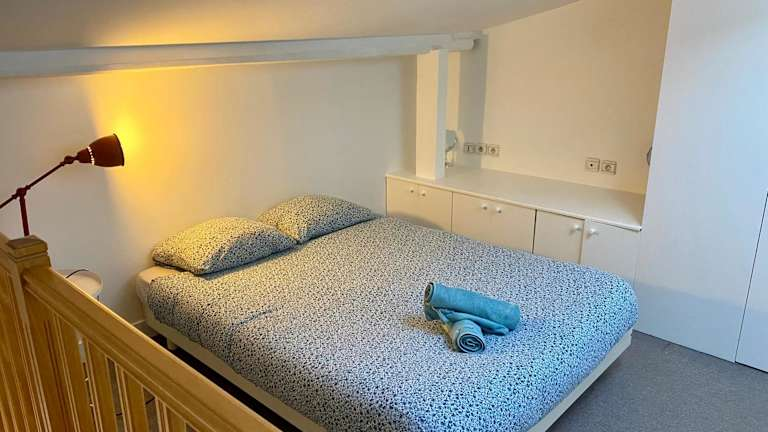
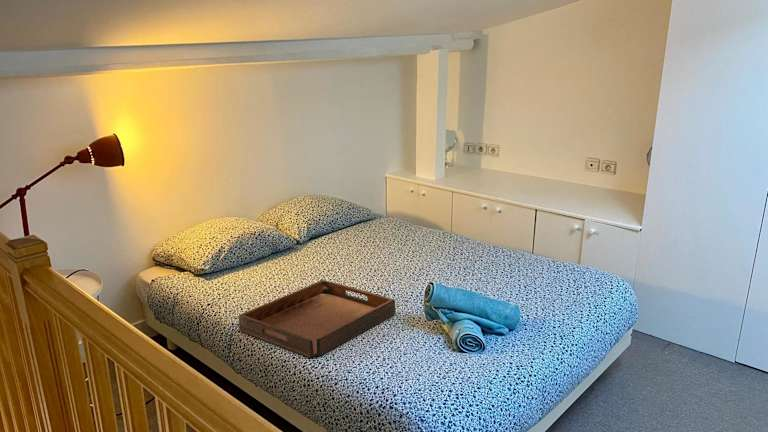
+ serving tray [238,279,396,359]
